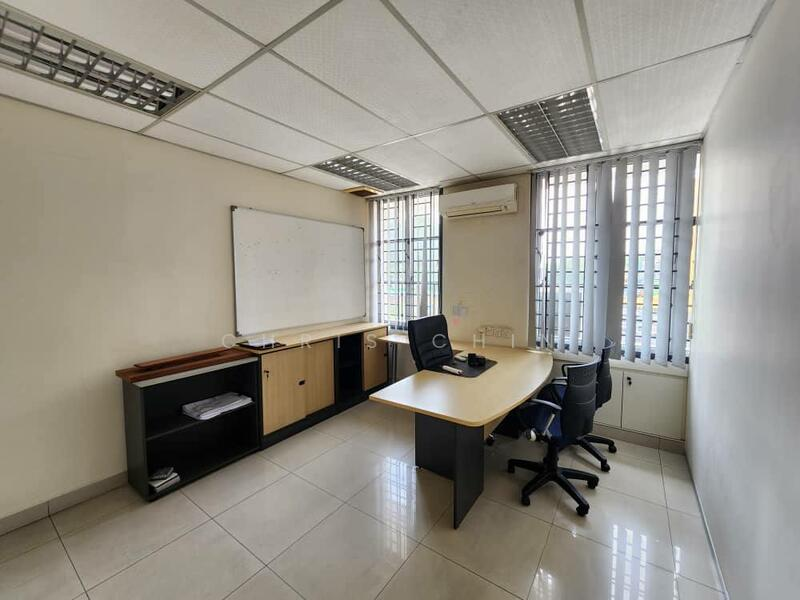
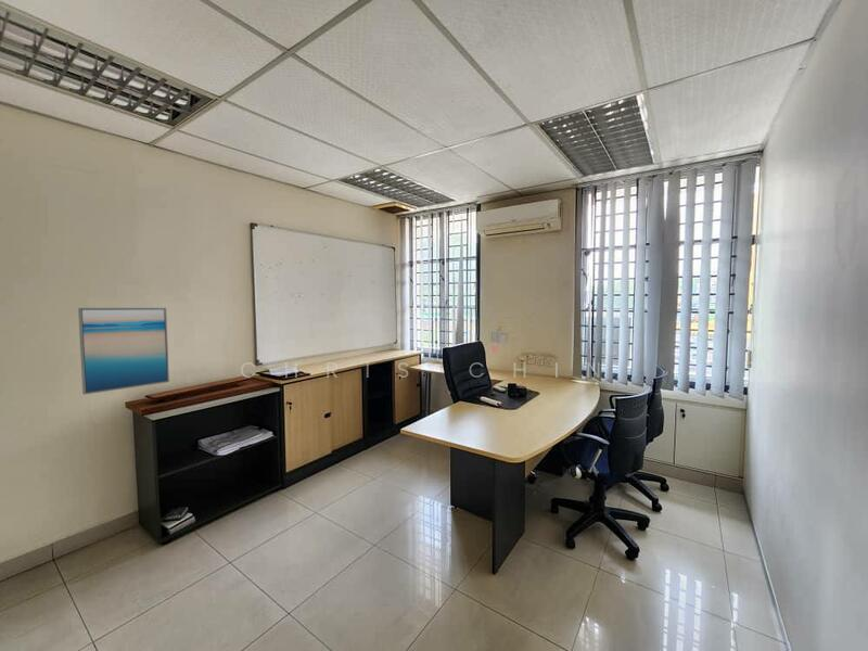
+ wall art [77,307,170,396]
